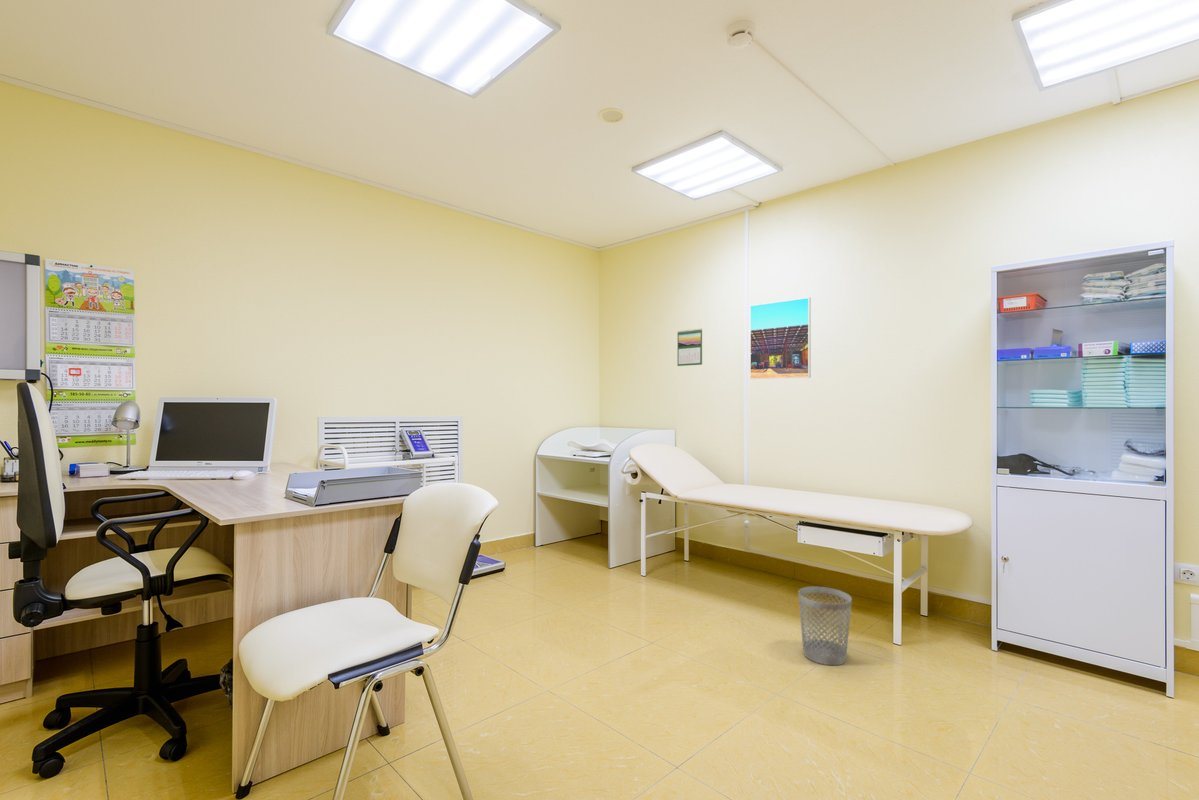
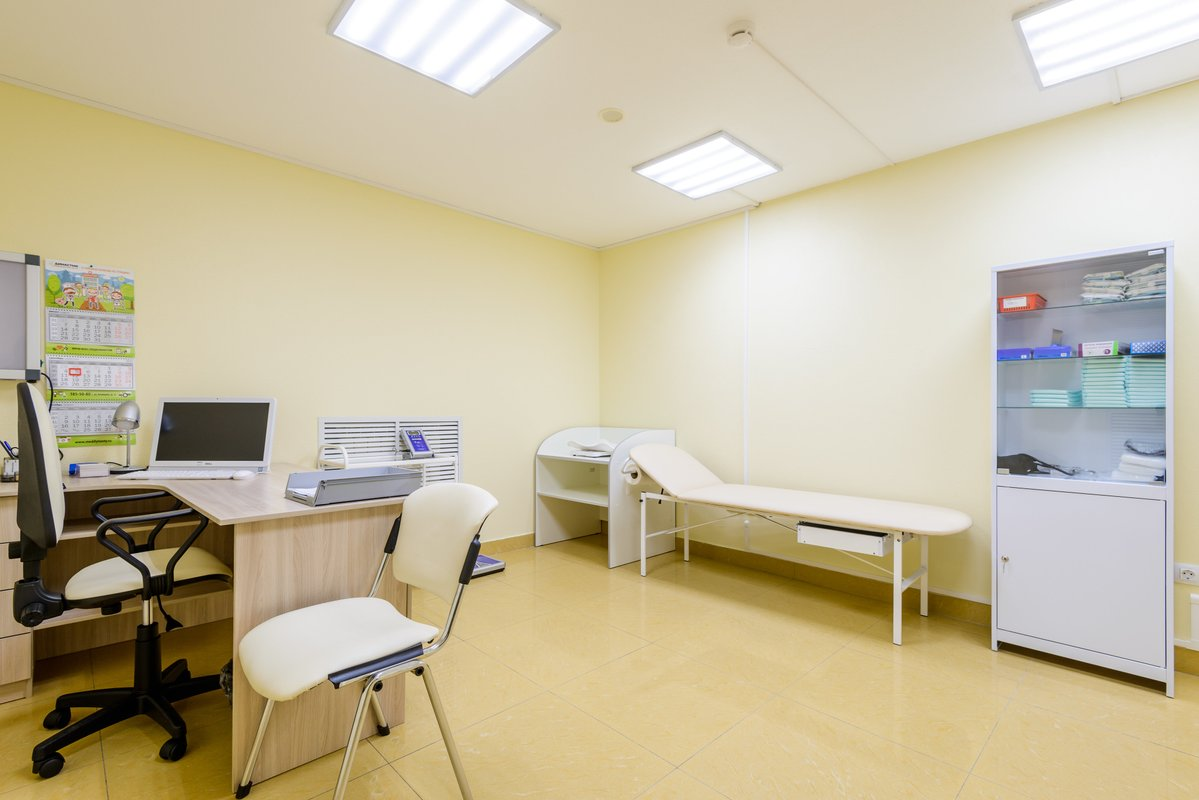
- calendar [677,328,703,367]
- wastebasket [797,586,853,666]
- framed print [749,297,812,380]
